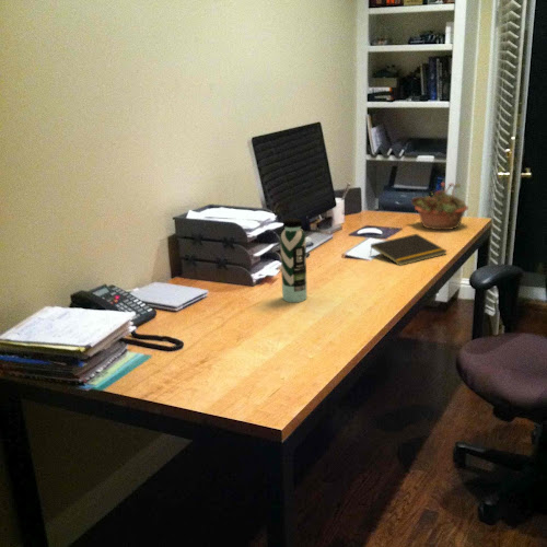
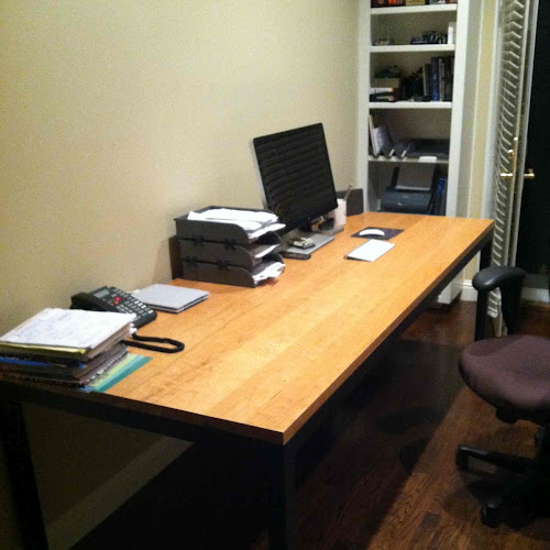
- water bottle [279,217,309,303]
- notepad [369,233,449,267]
- succulent planter [410,182,469,231]
